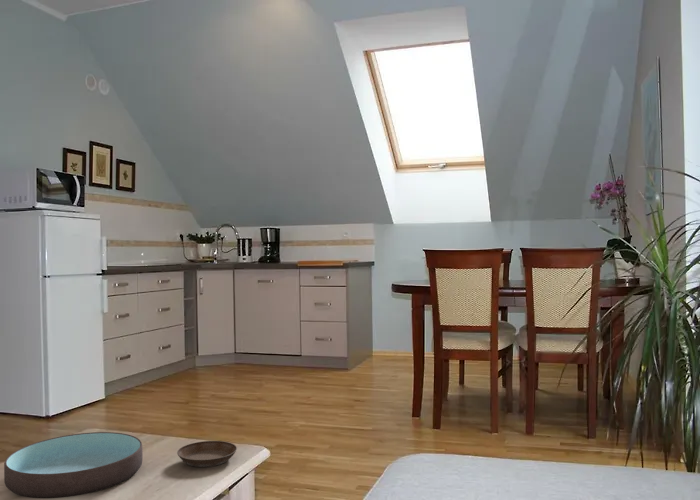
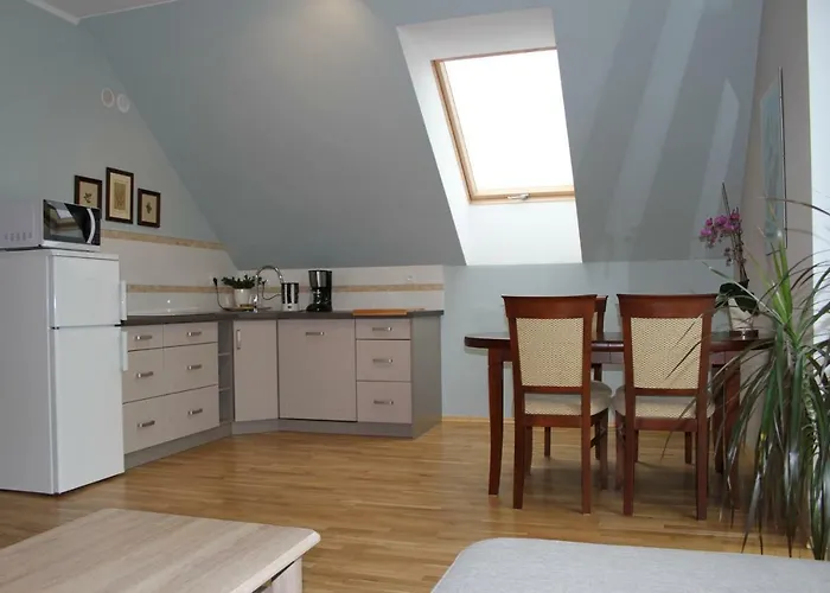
- bowl [3,431,143,499]
- saucer [176,440,238,468]
